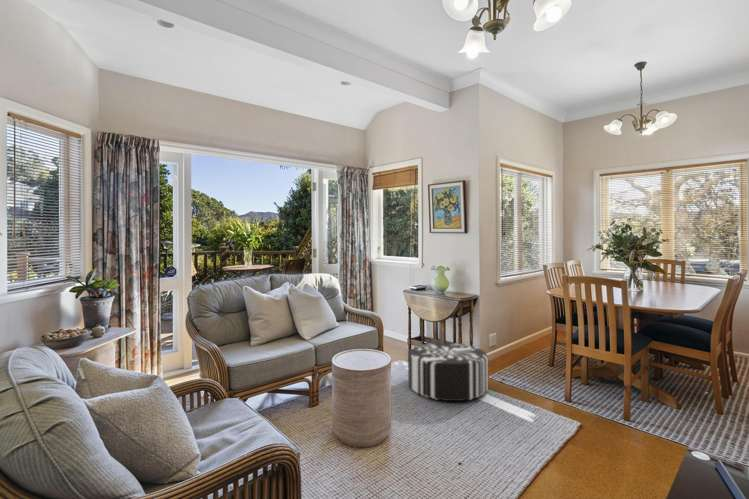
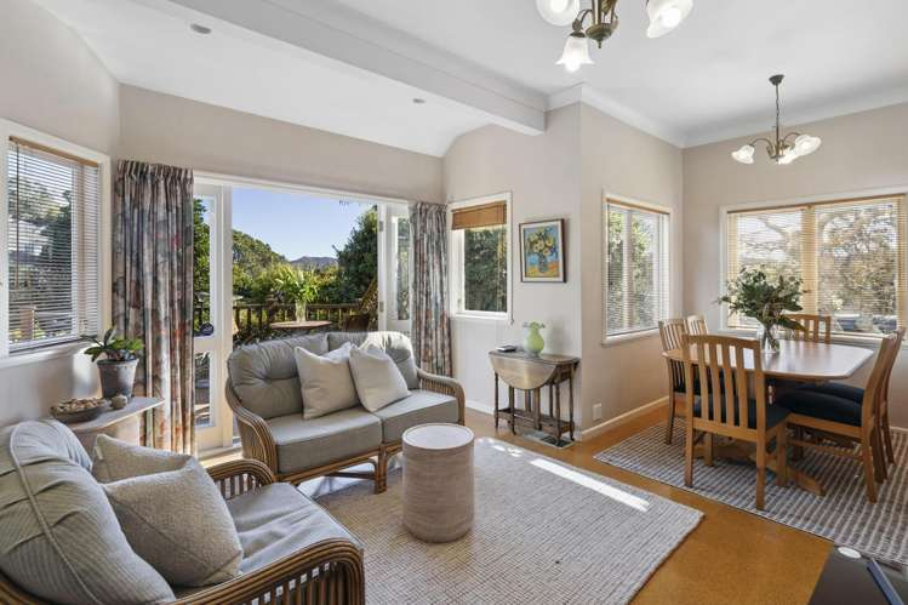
- pouf [407,342,489,402]
